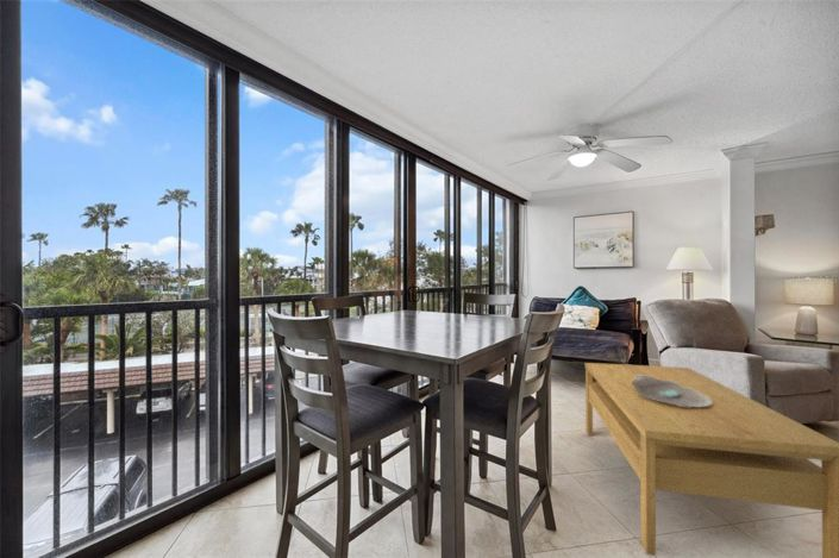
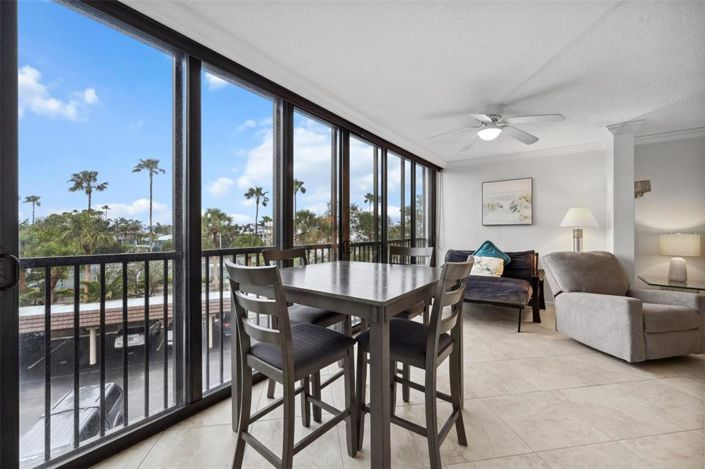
- coffee table [584,362,839,558]
- decorative bowl [632,376,712,407]
